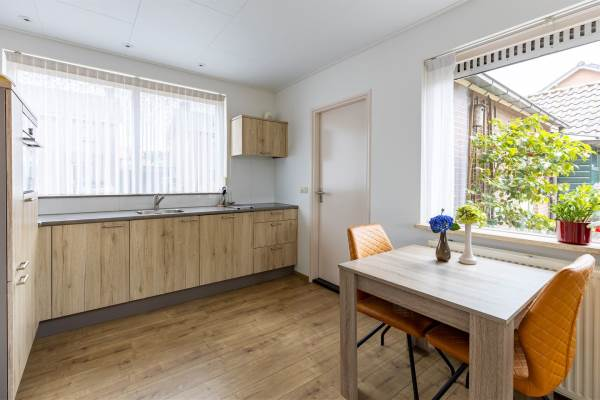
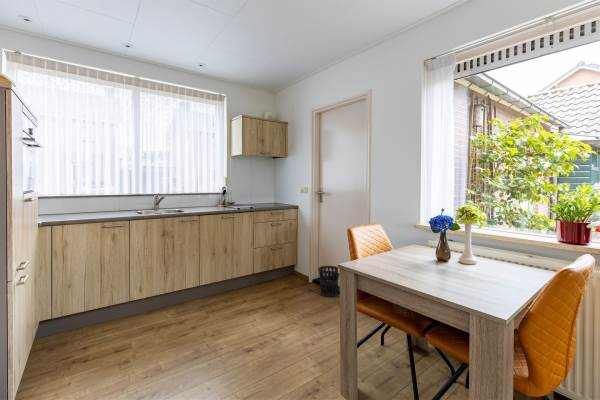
+ wastebasket [318,265,340,298]
